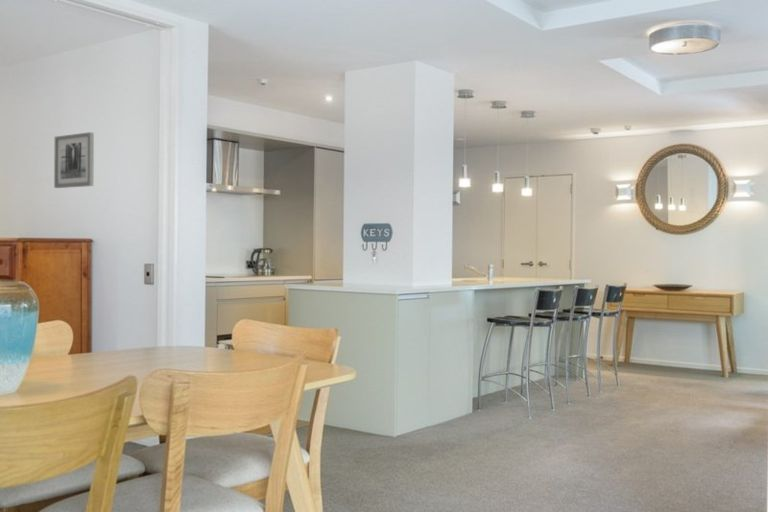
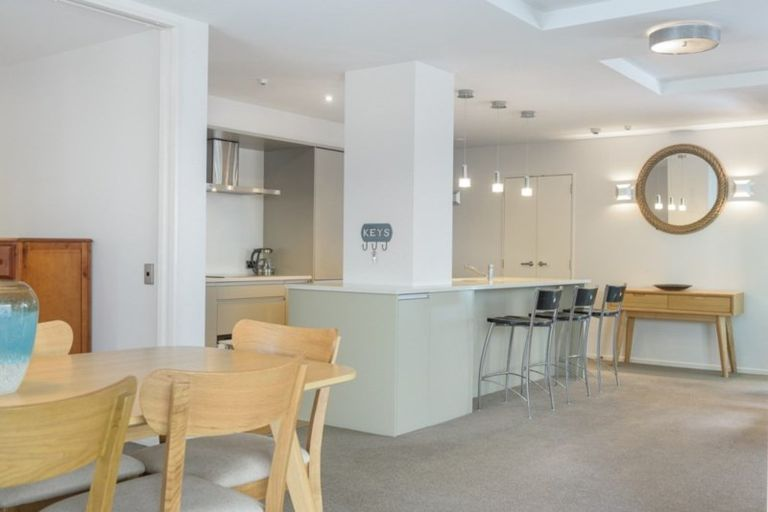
- wall art [53,131,95,189]
